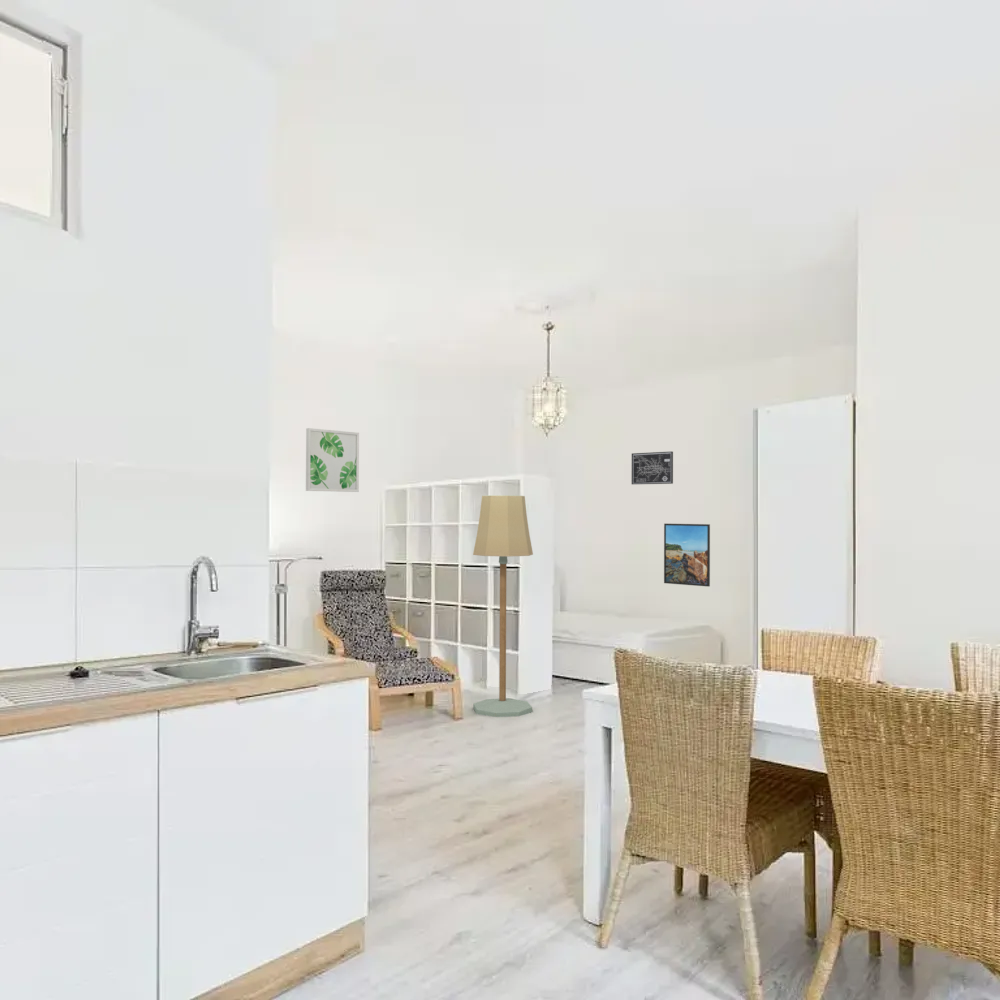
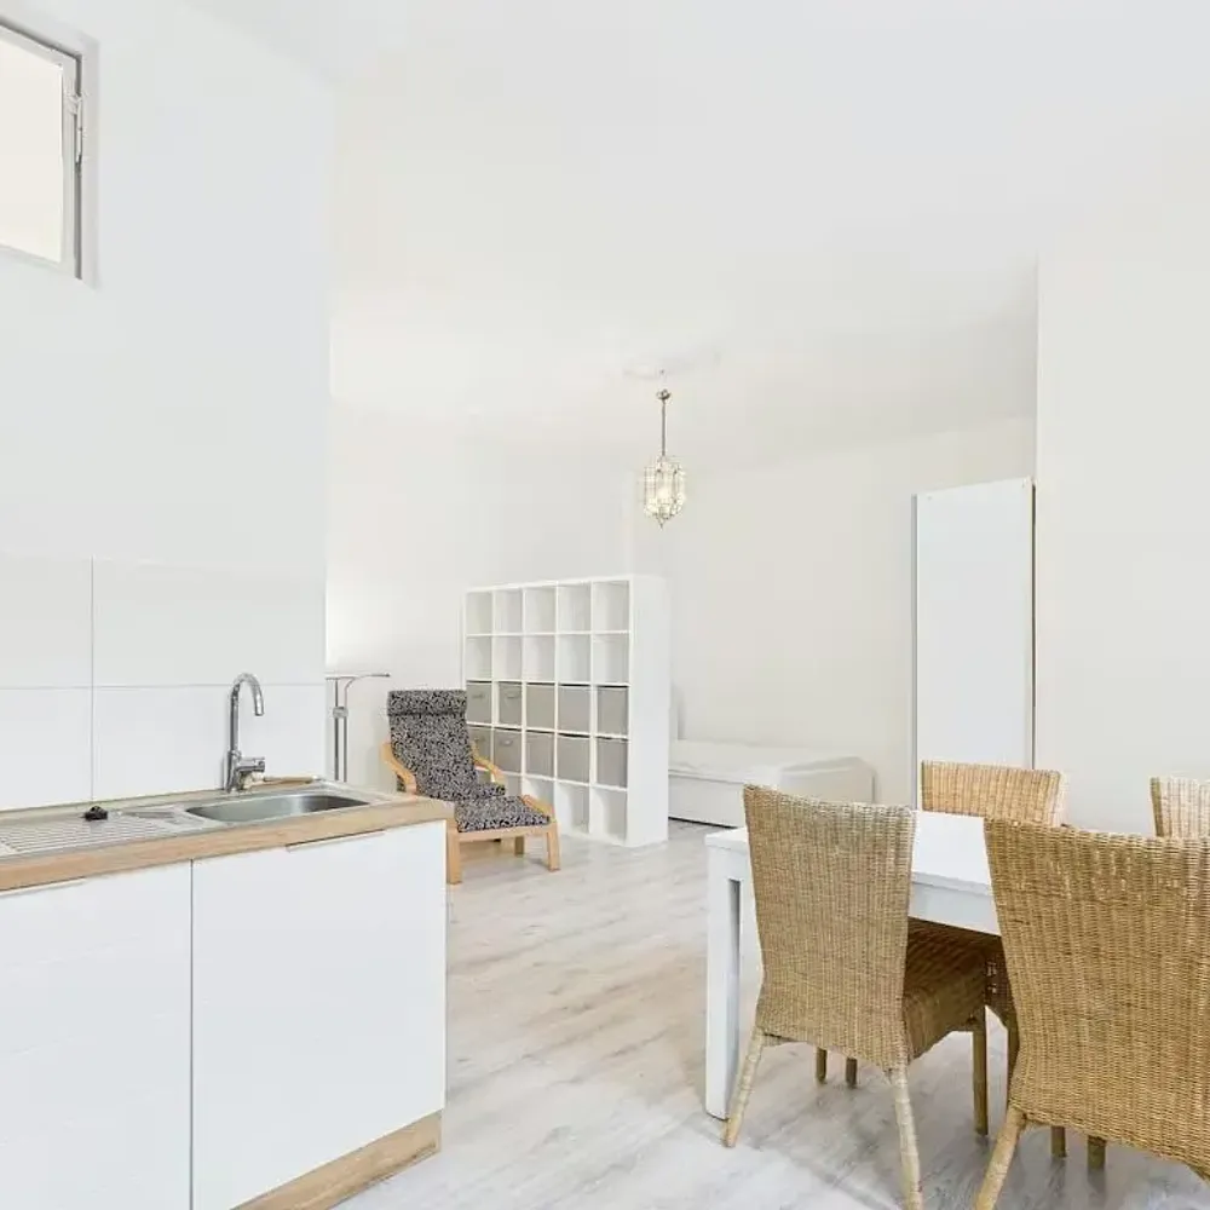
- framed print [663,523,711,588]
- wall art [631,450,674,485]
- floor lamp [472,495,534,718]
- wall art [305,427,360,493]
